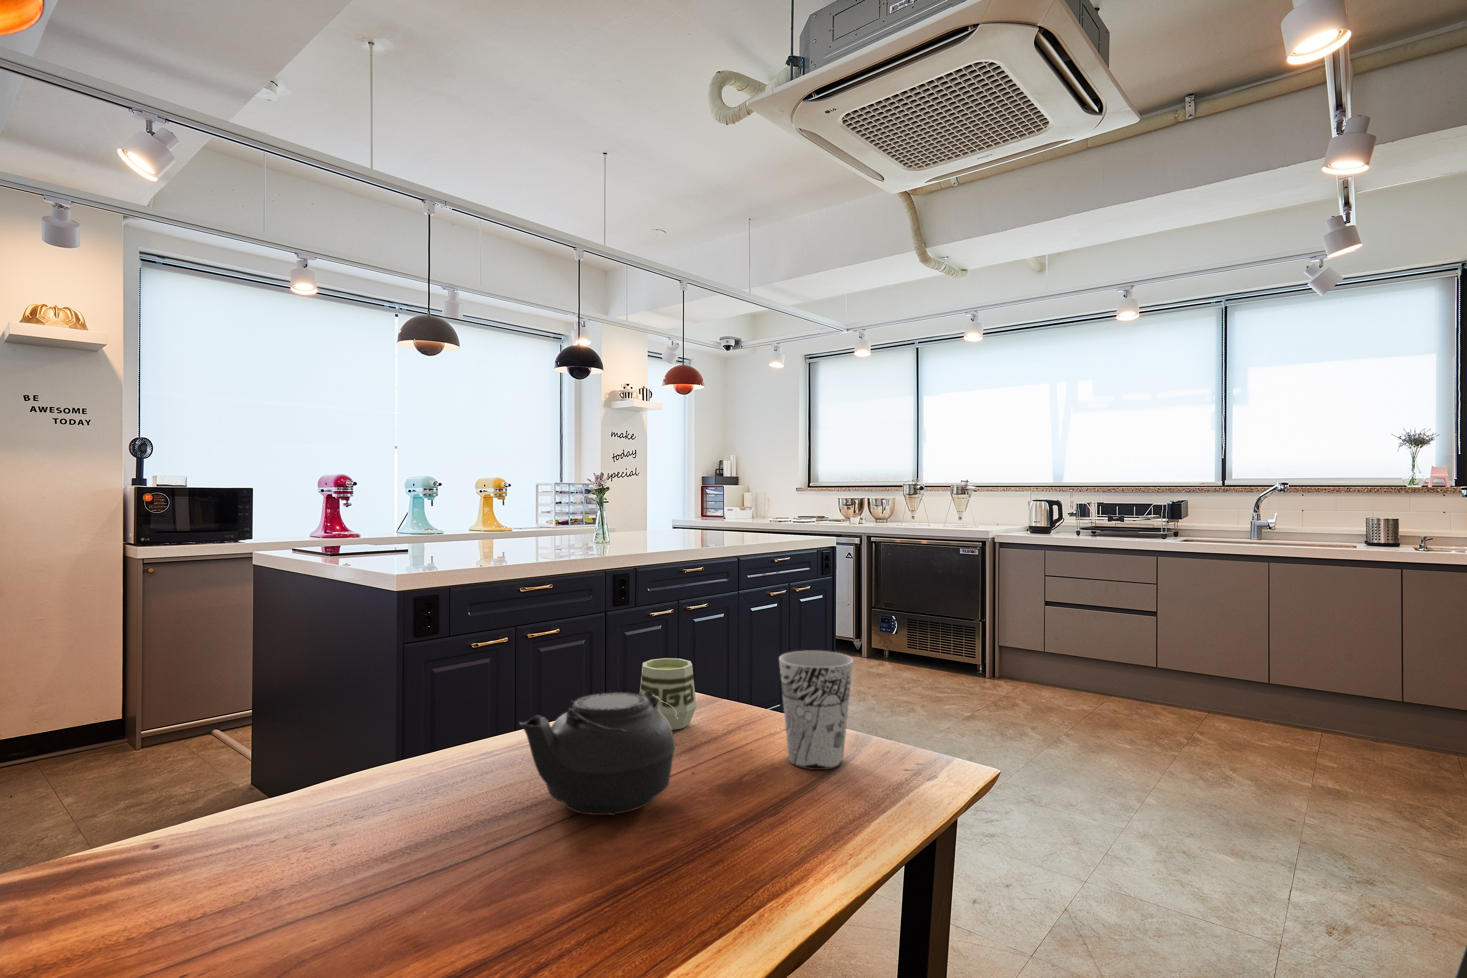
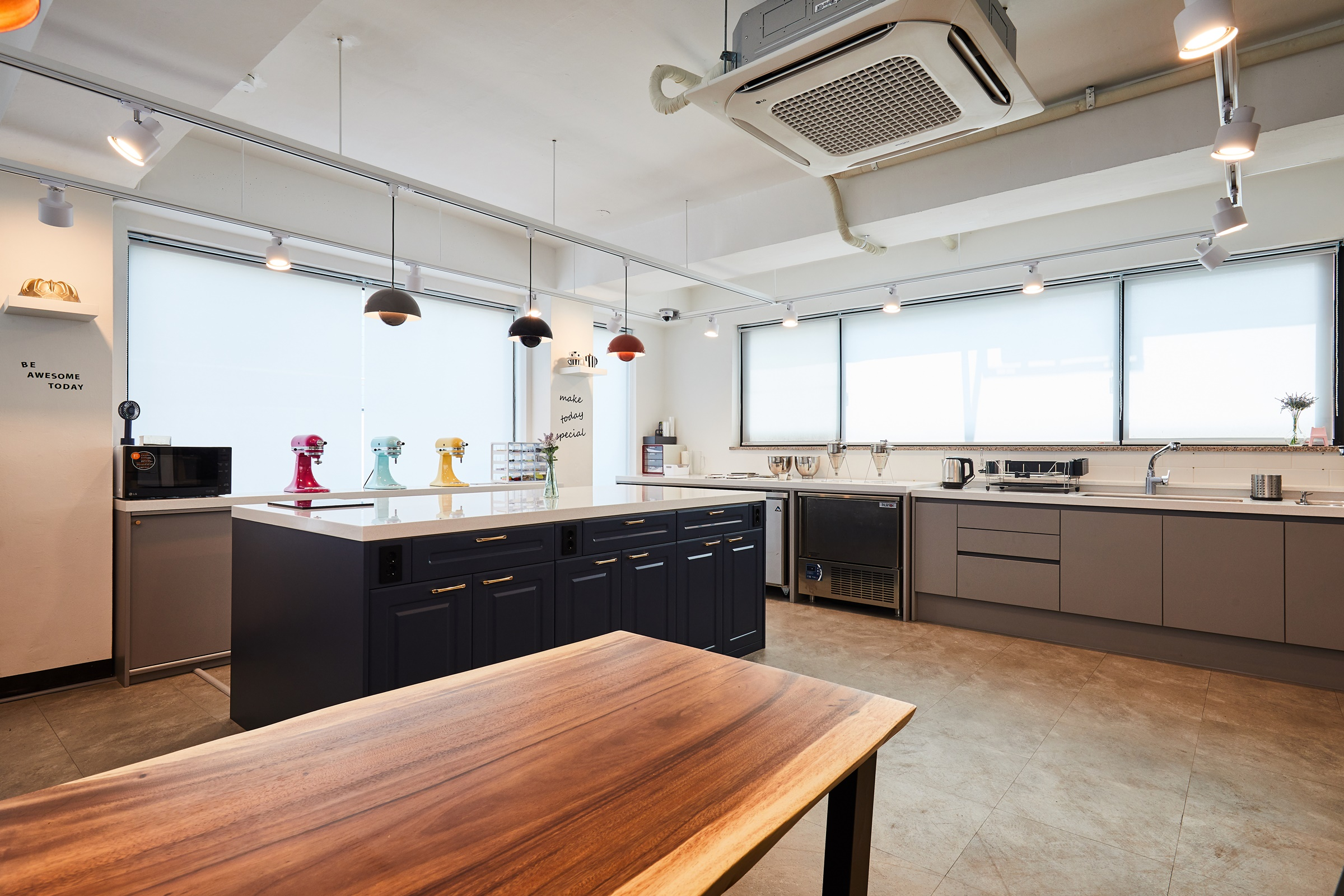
- teapot [518,690,678,816]
- cup [639,658,696,730]
- cup [778,651,854,771]
